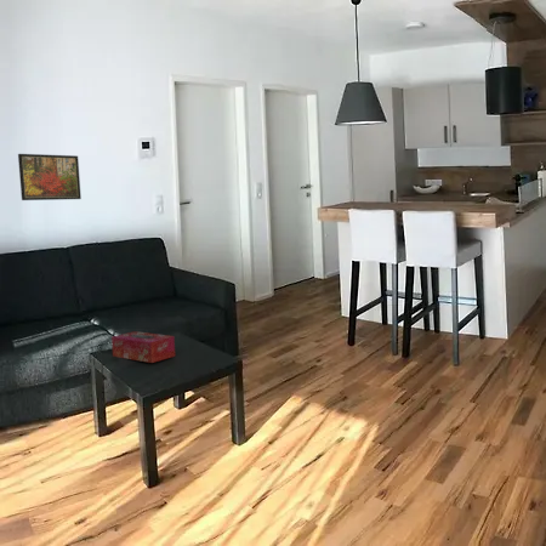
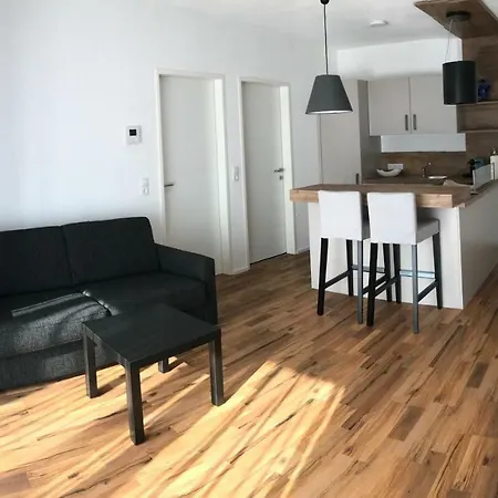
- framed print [17,153,83,201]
- tissue box [110,330,176,364]
